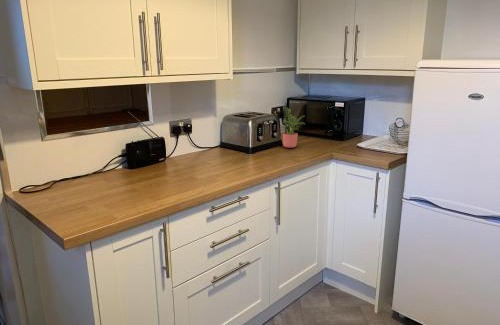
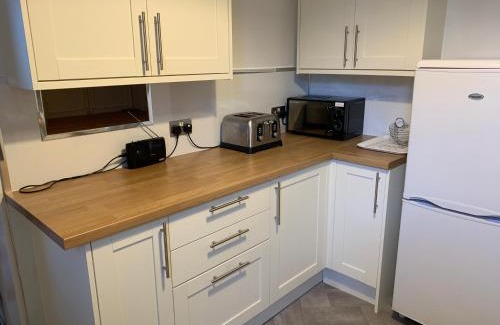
- potted plant [282,105,306,149]
